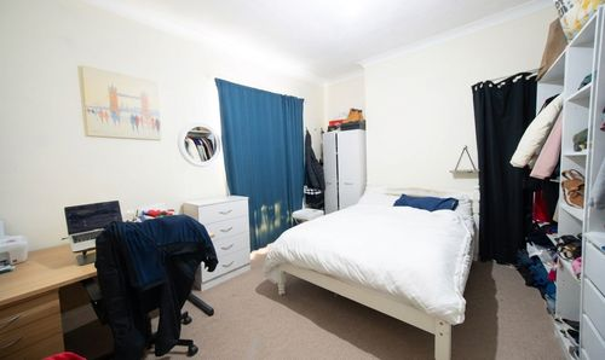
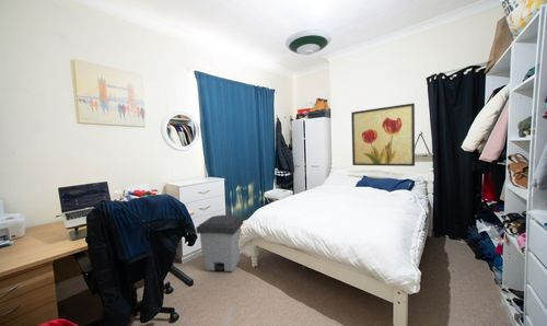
+ wall art [350,102,416,167]
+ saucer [284,28,333,56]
+ trash can [195,214,244,272]
